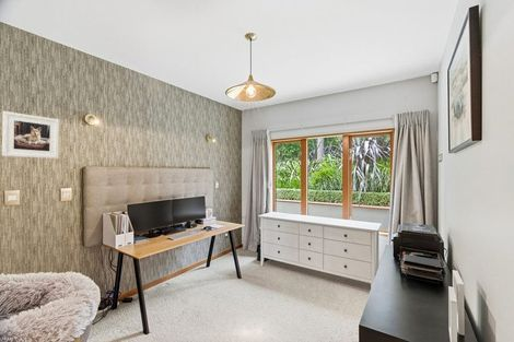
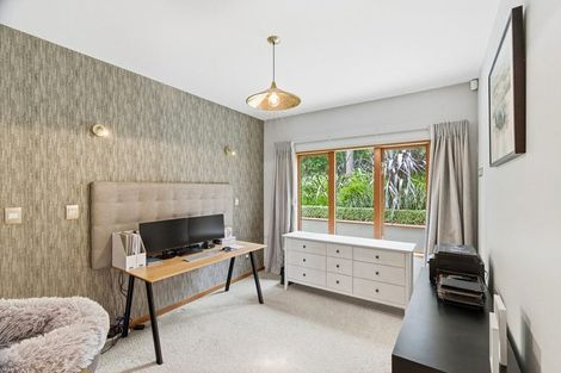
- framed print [1,110,60,160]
